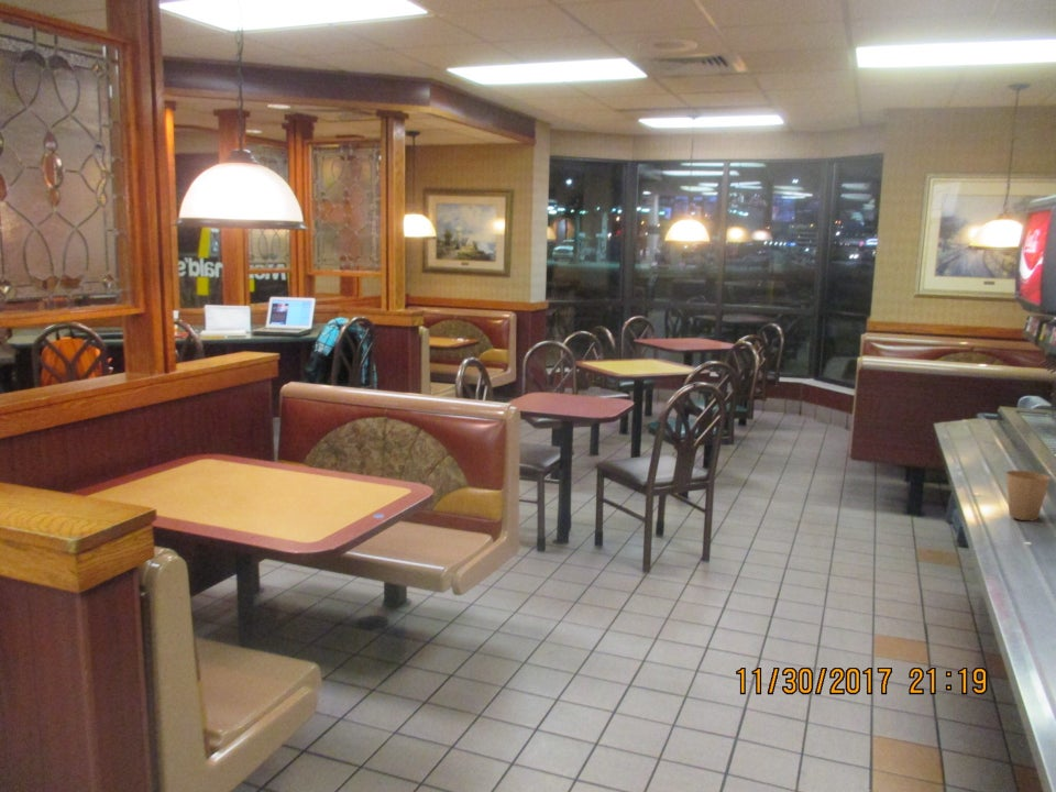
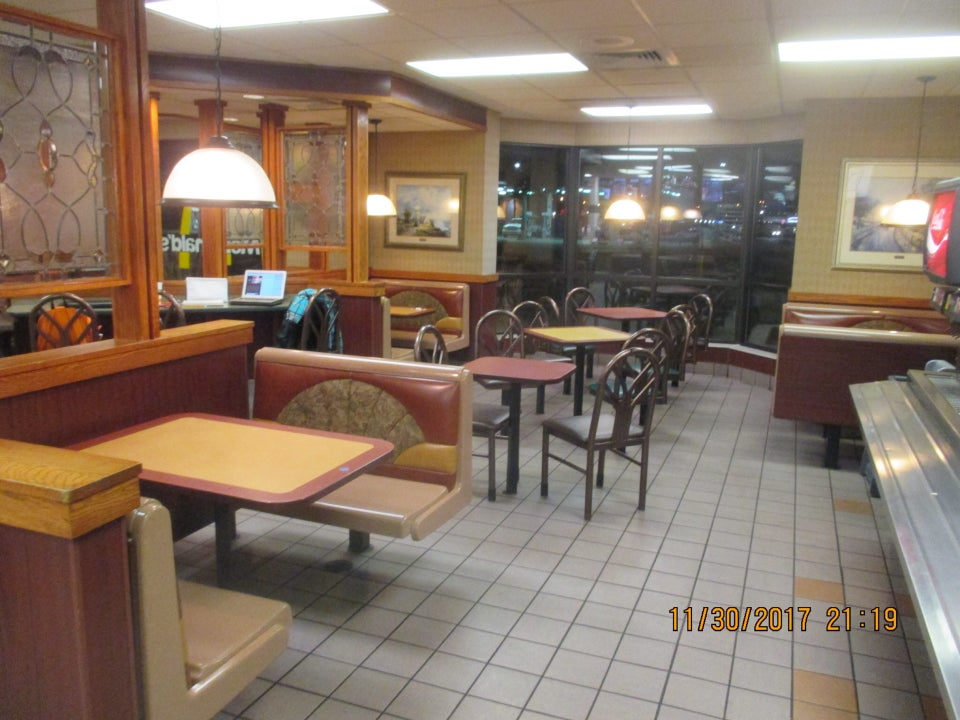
- paper cup [1005,470,1052,521]
